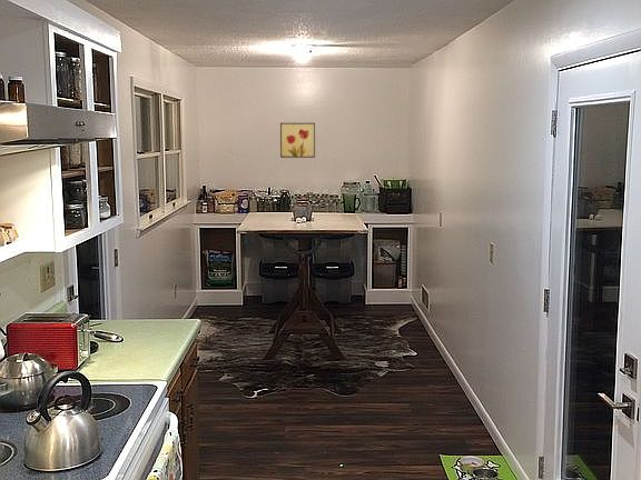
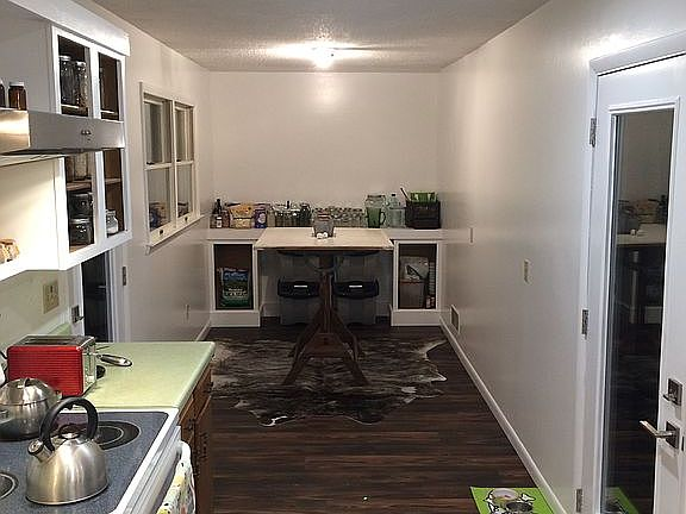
- wall art [279,122,316,159]
